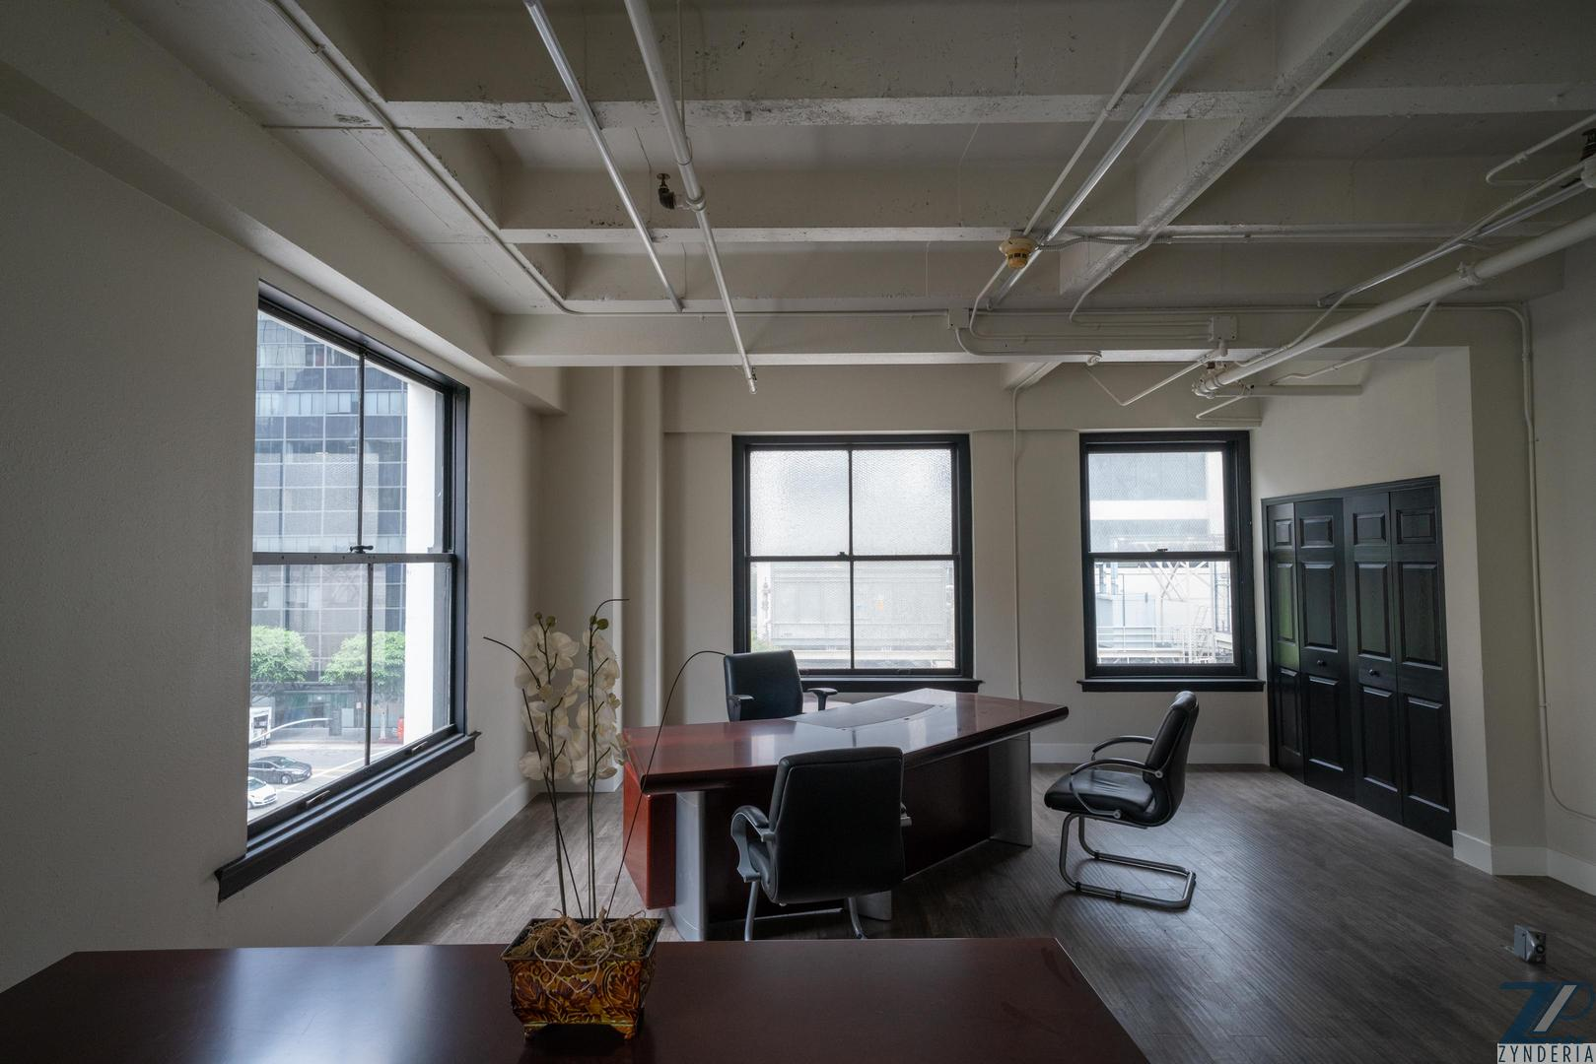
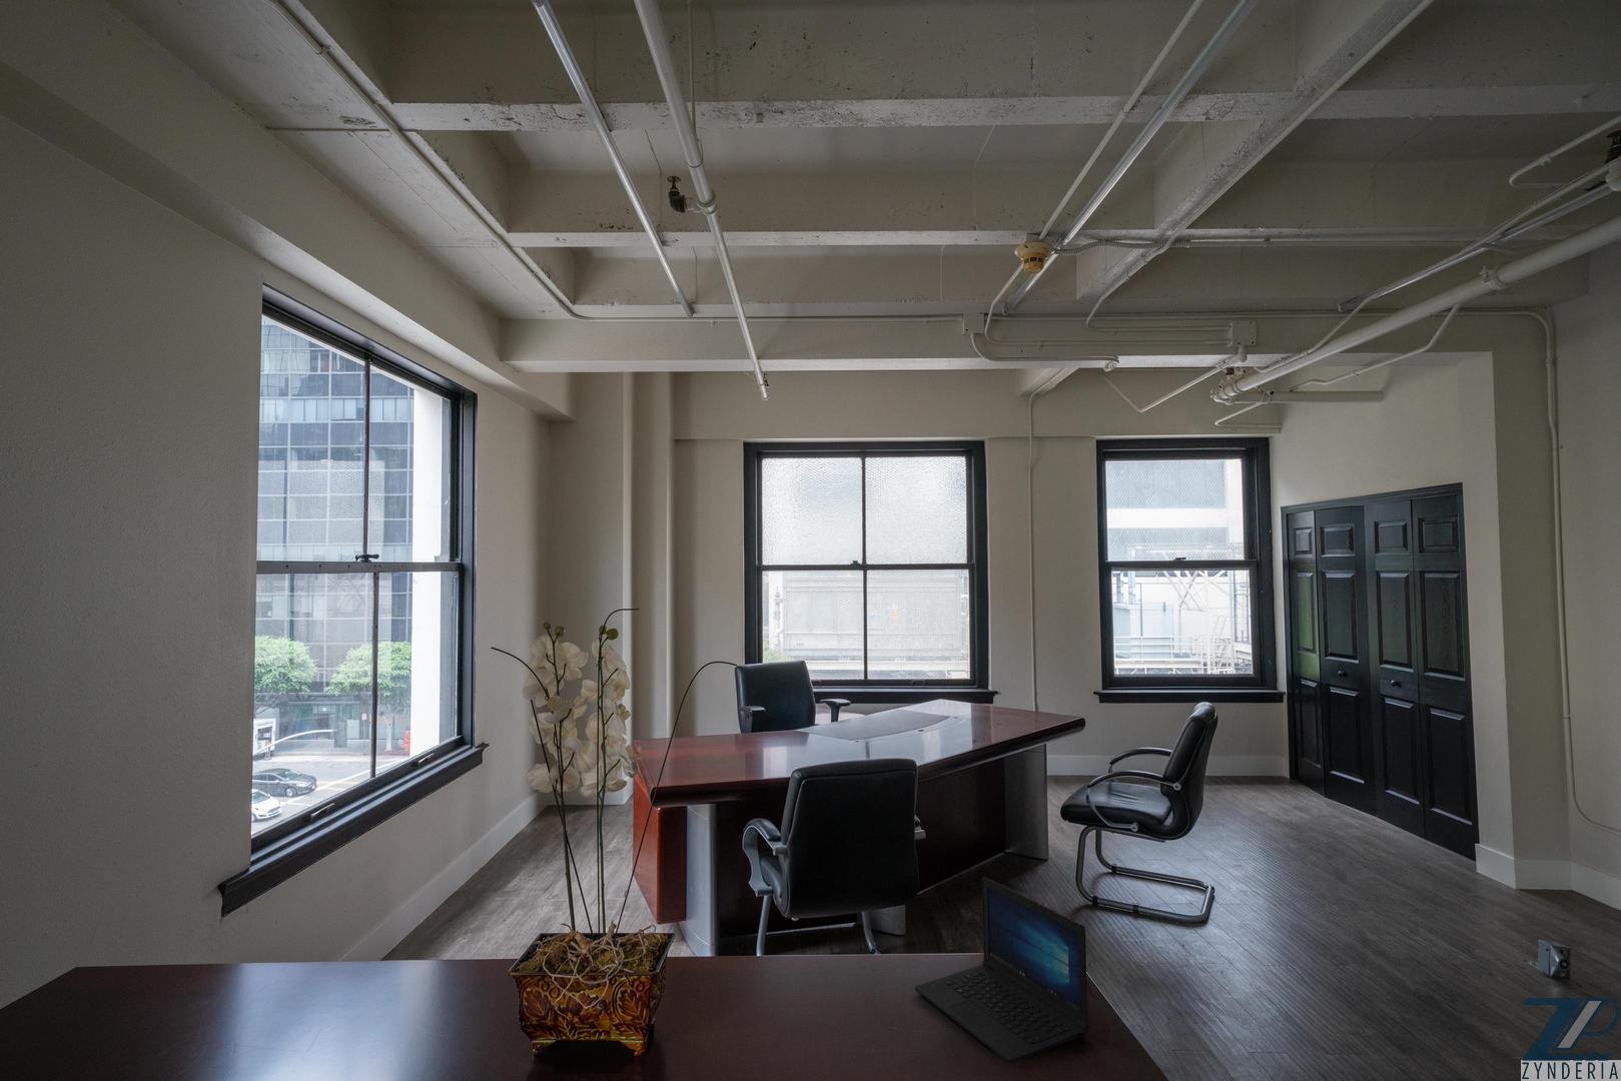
+ laptop [914,876,1090,1064]
